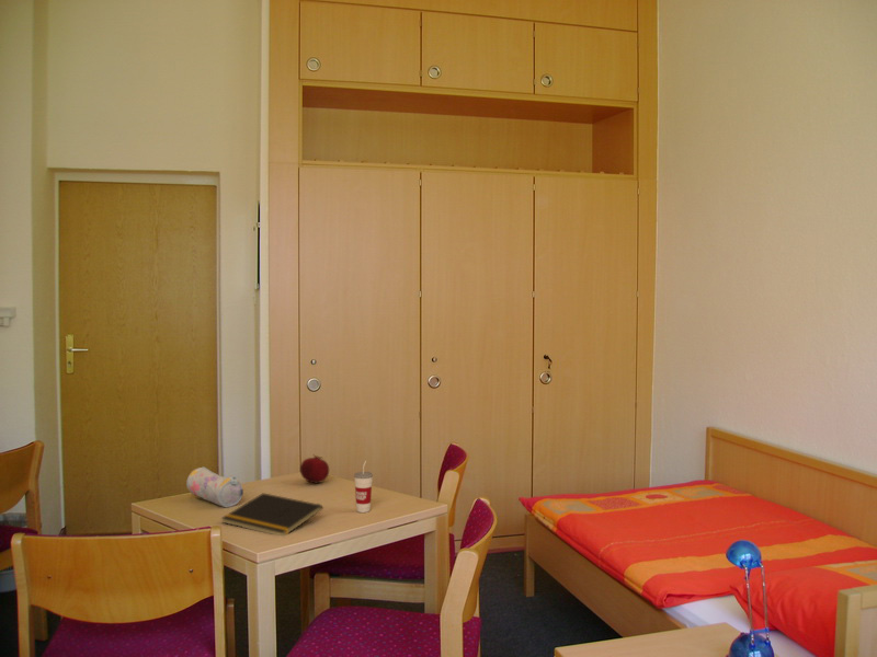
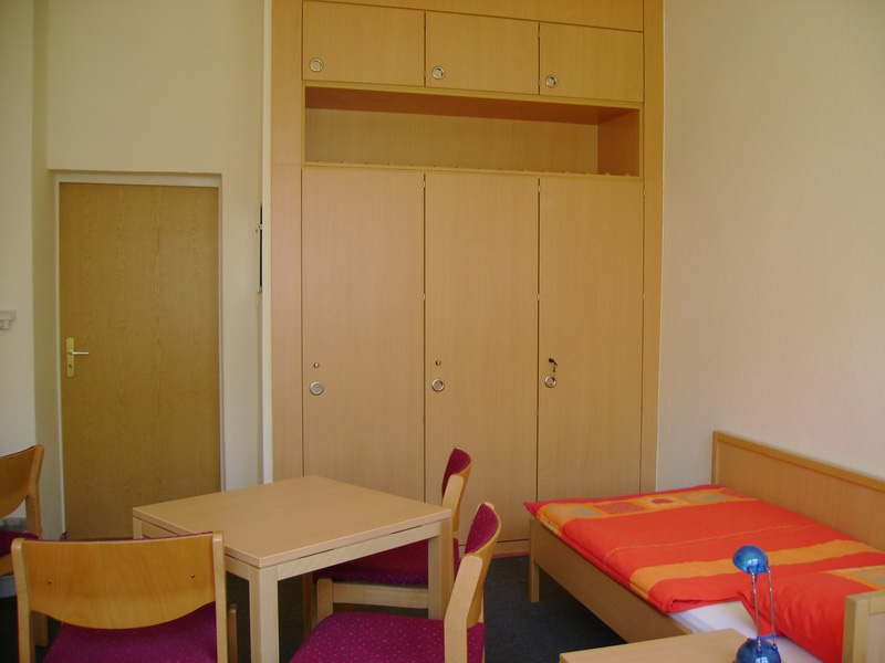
- cup [353,460,374,514]
- pencil case [185,465,244,508]
- fruit [299,453,330,484]
- notepad [220,492,323,537]
